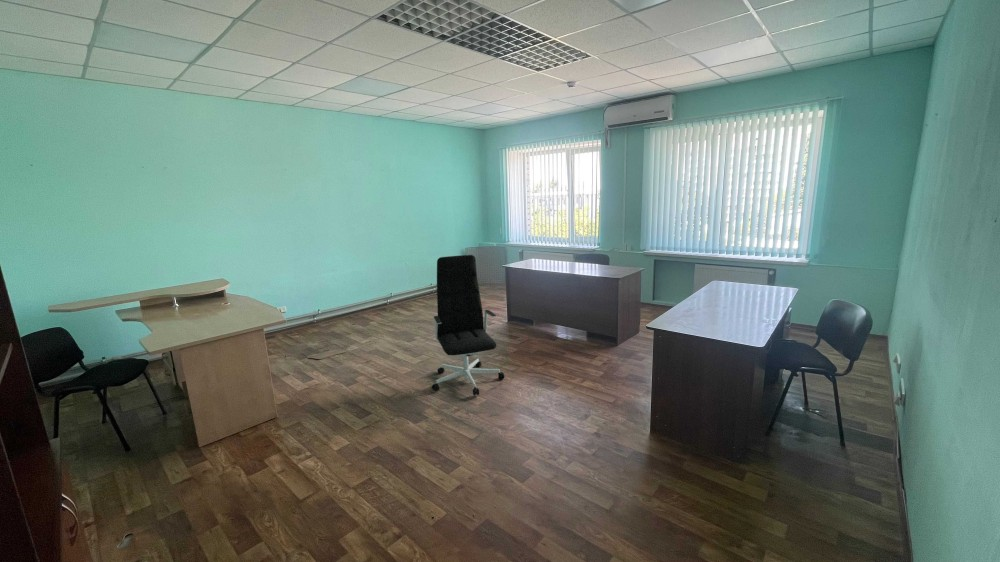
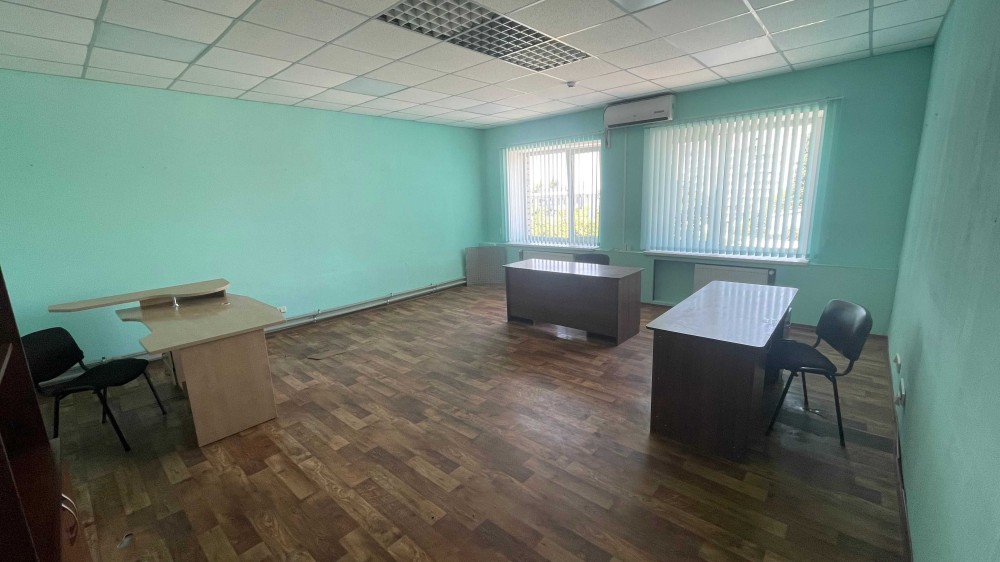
- office chair [431,254,505,396]
